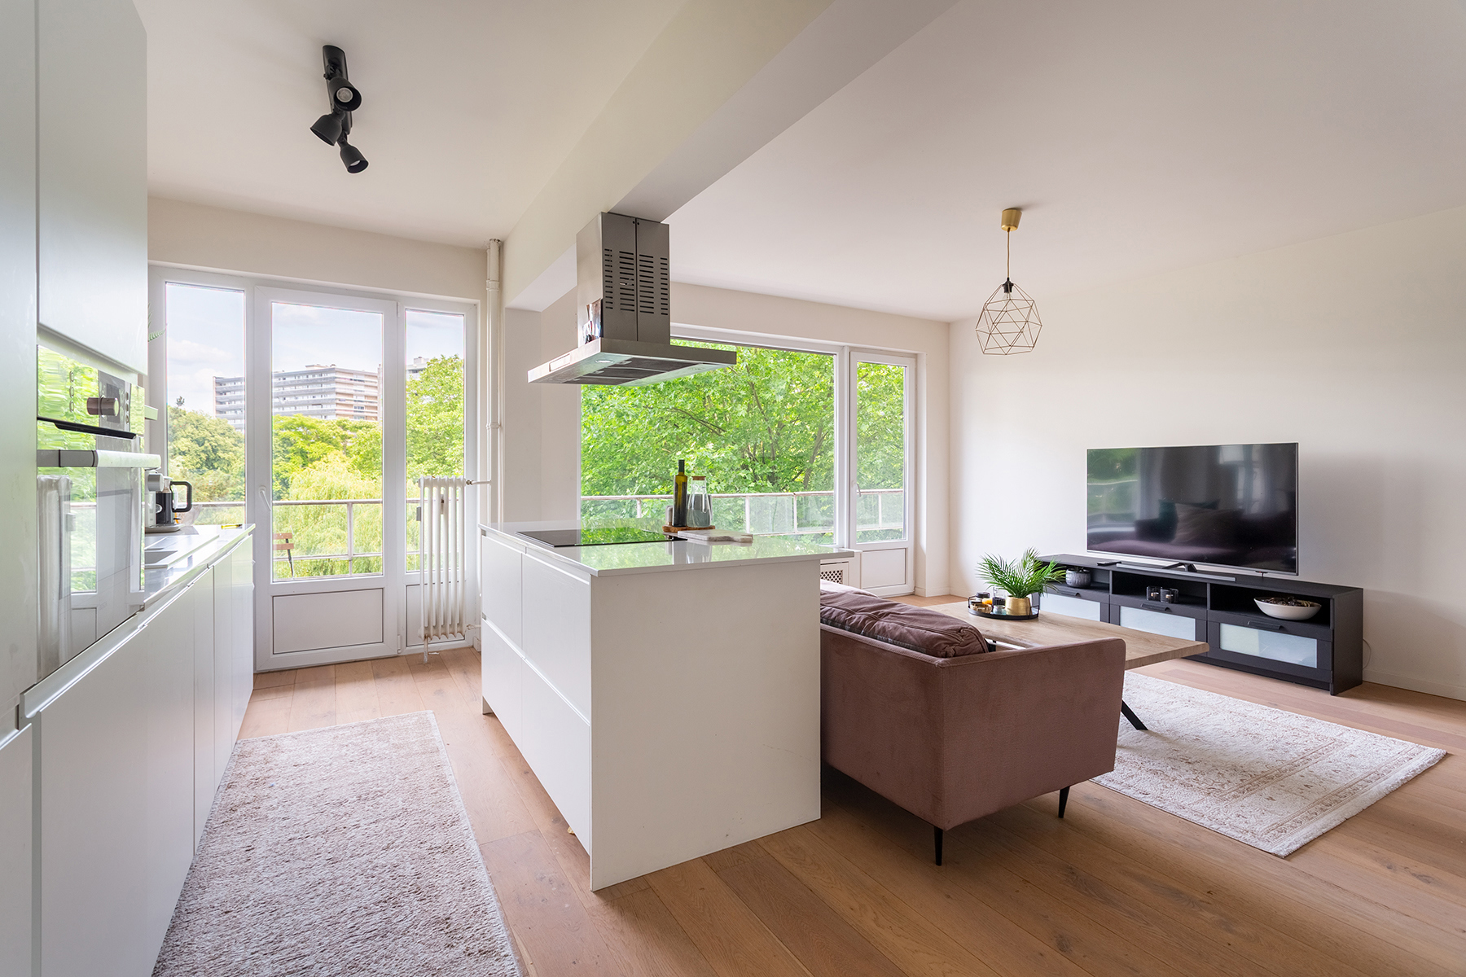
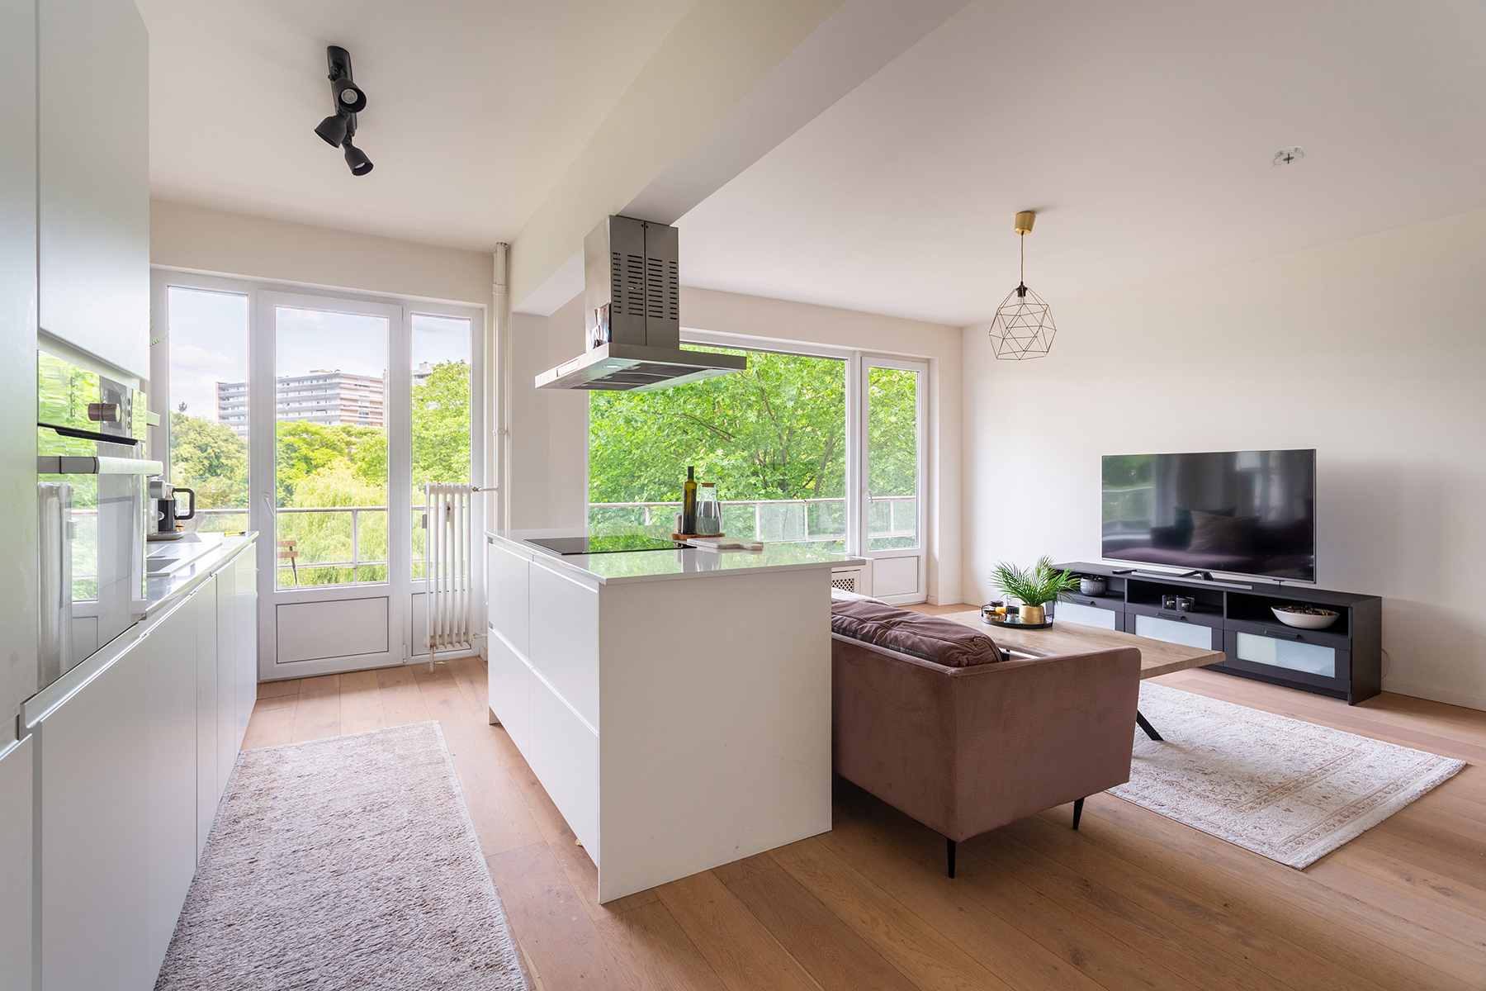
+ smoke detector [1269,145,1307,168]
